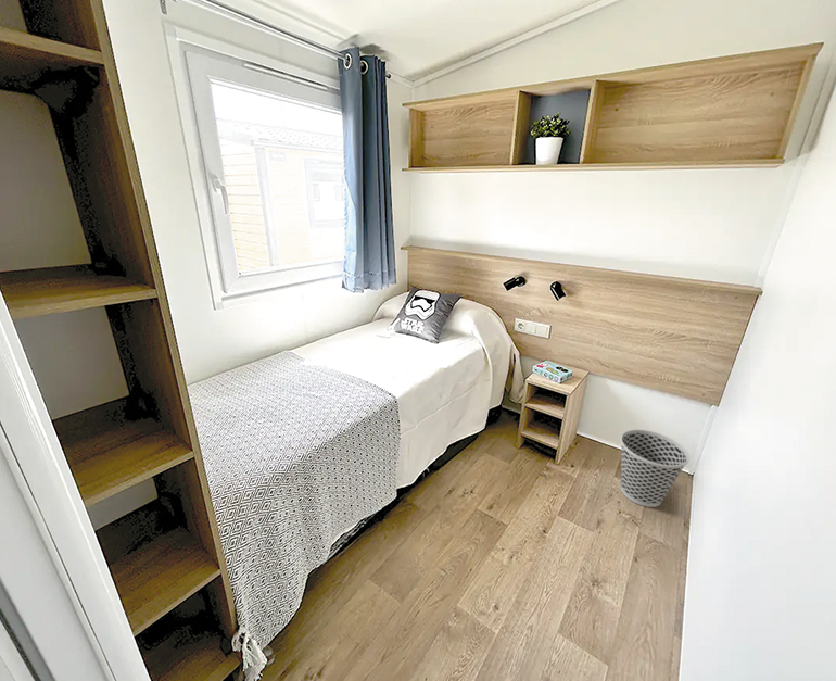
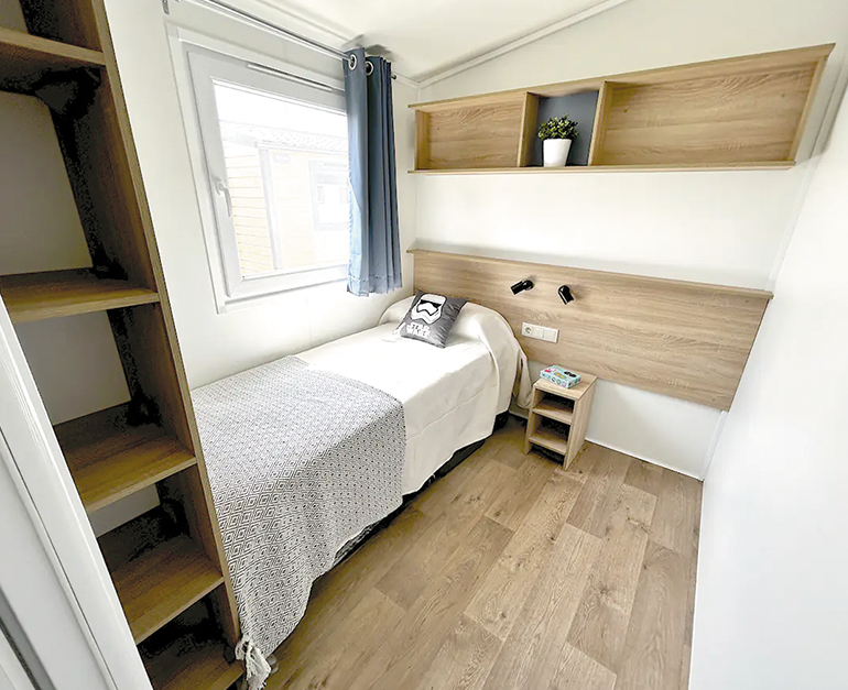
- wastebasket [620,429,691,508]
